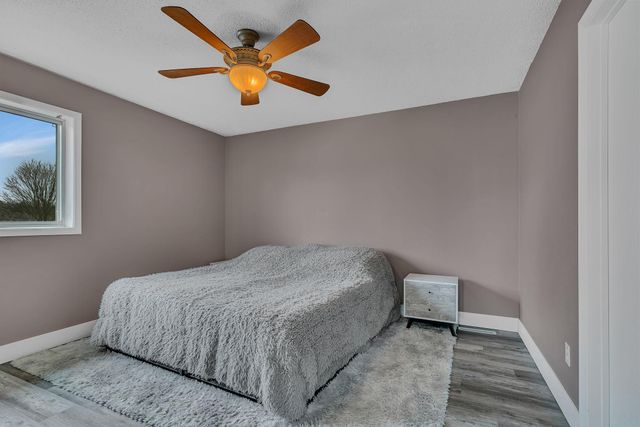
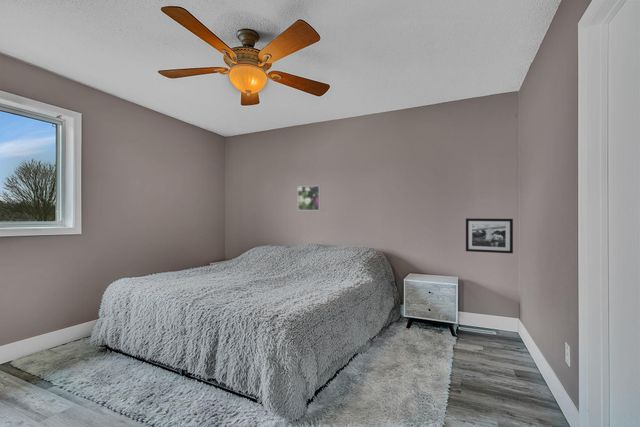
+ picture frame [465,217,514,254]
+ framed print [297,185,321,211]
